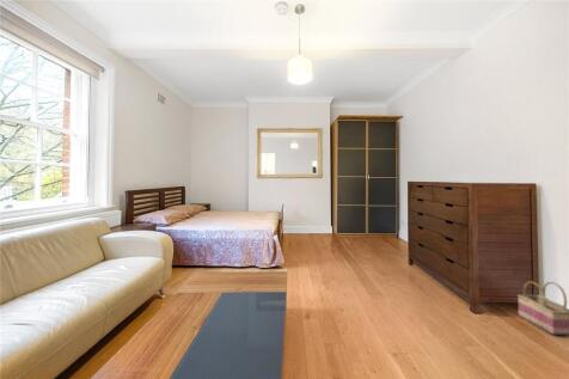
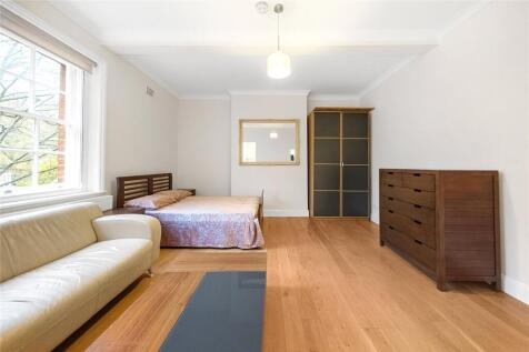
- basket [516,280,569,336]
